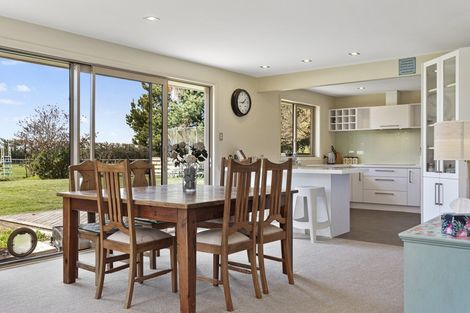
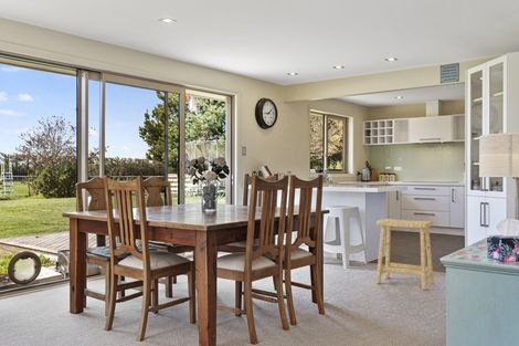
+ stool [375,218,435,291]
